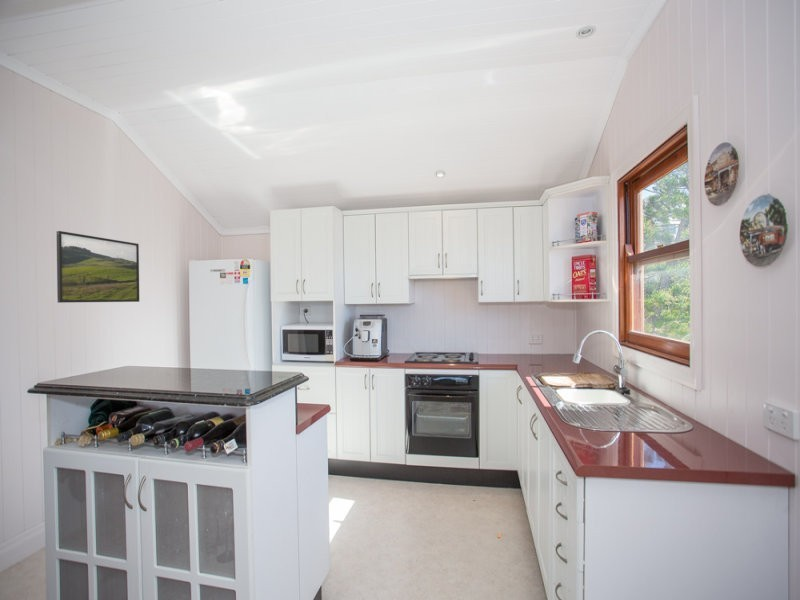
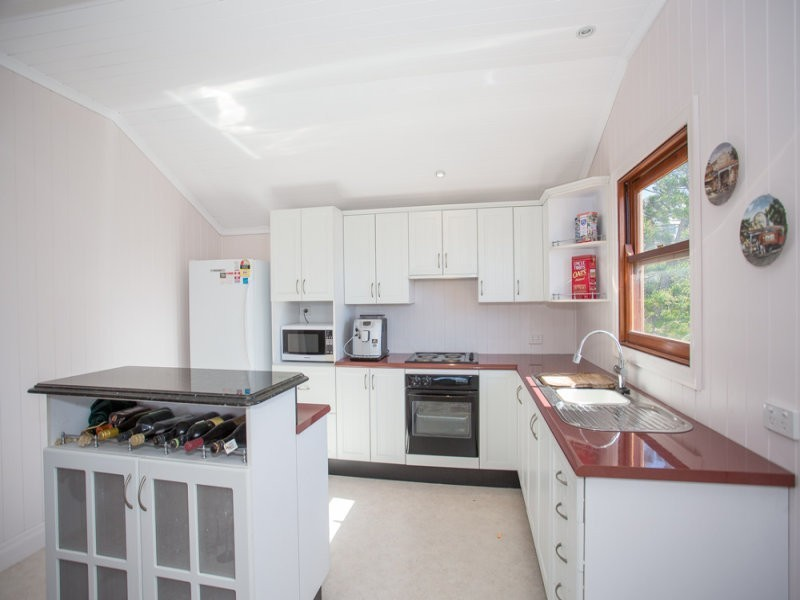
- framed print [56,230,140,304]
